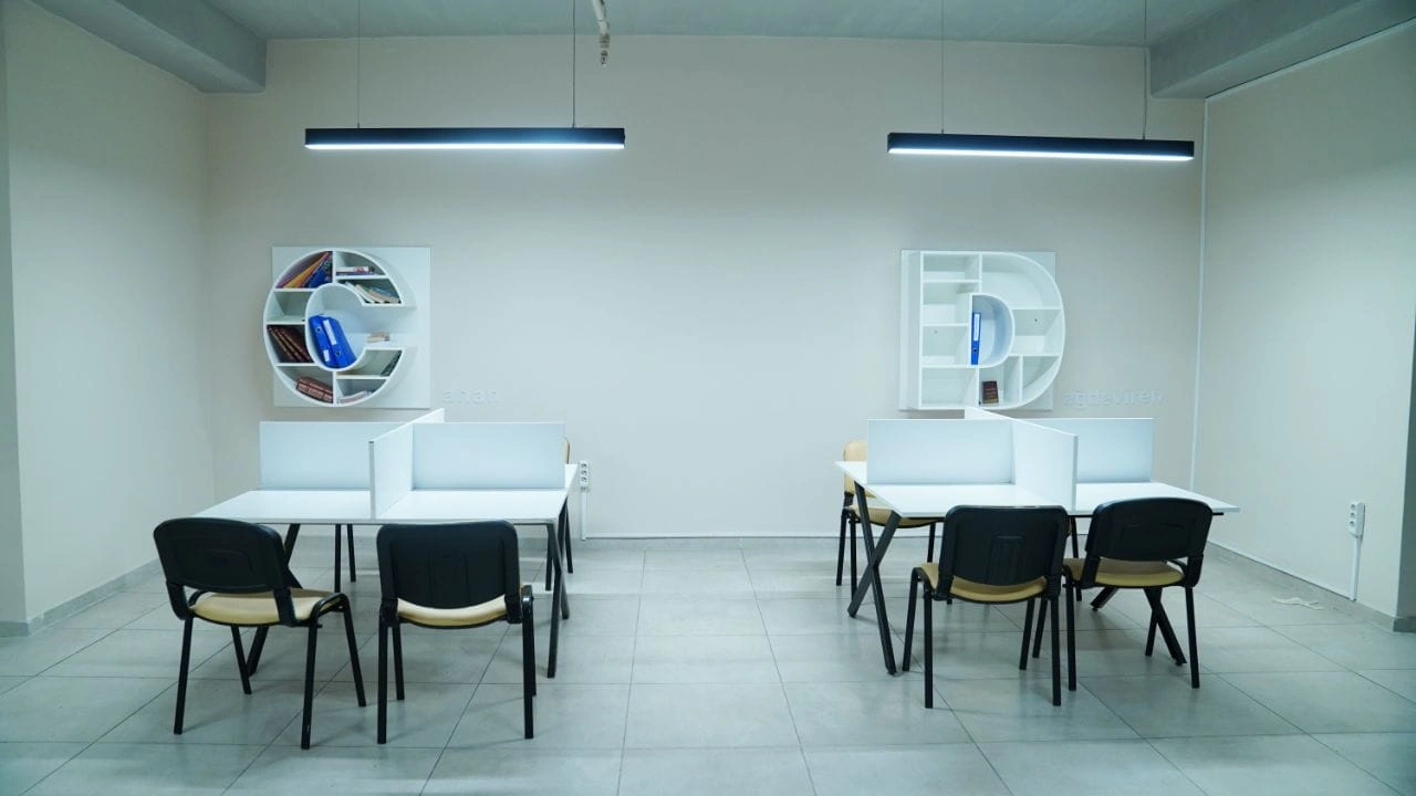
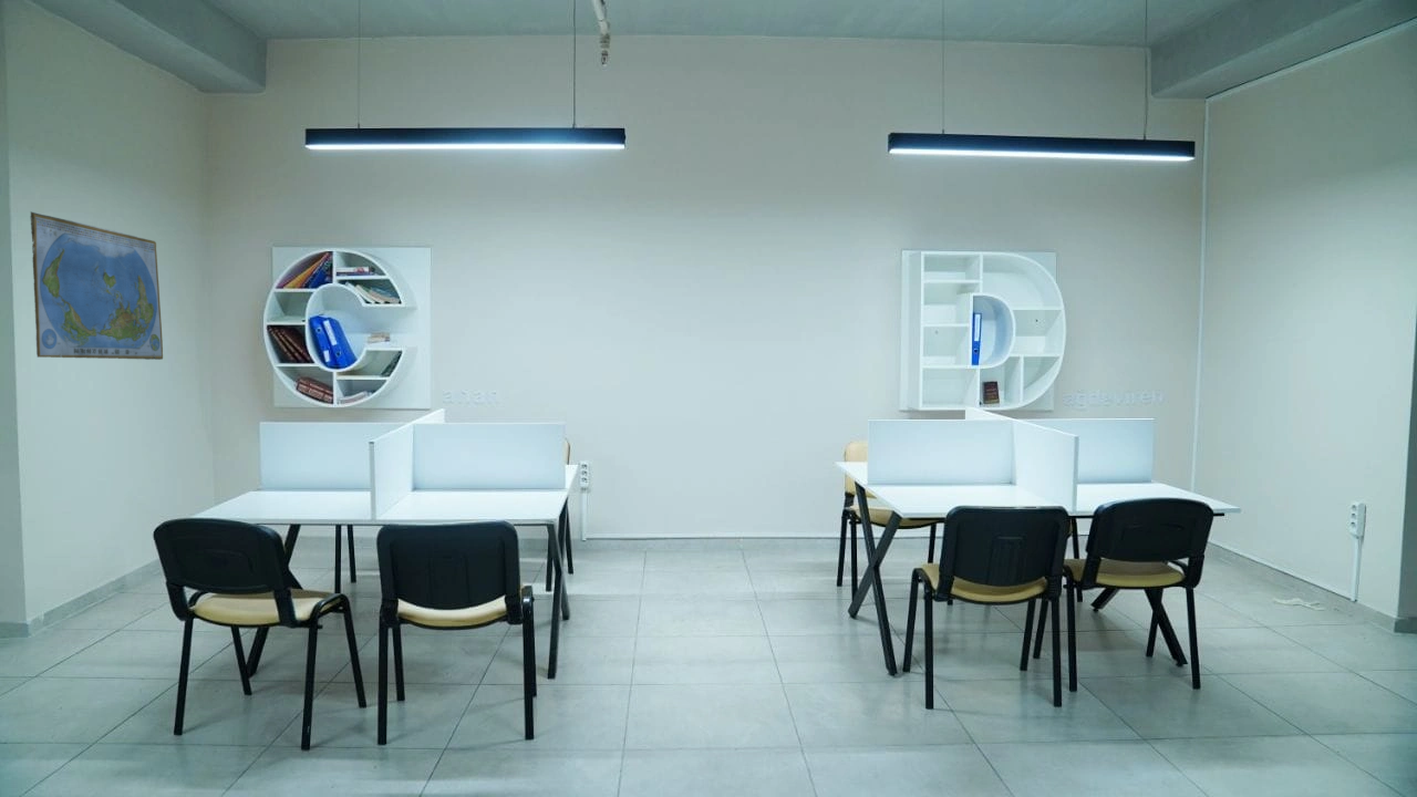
+ world map [29,210,164,361]
